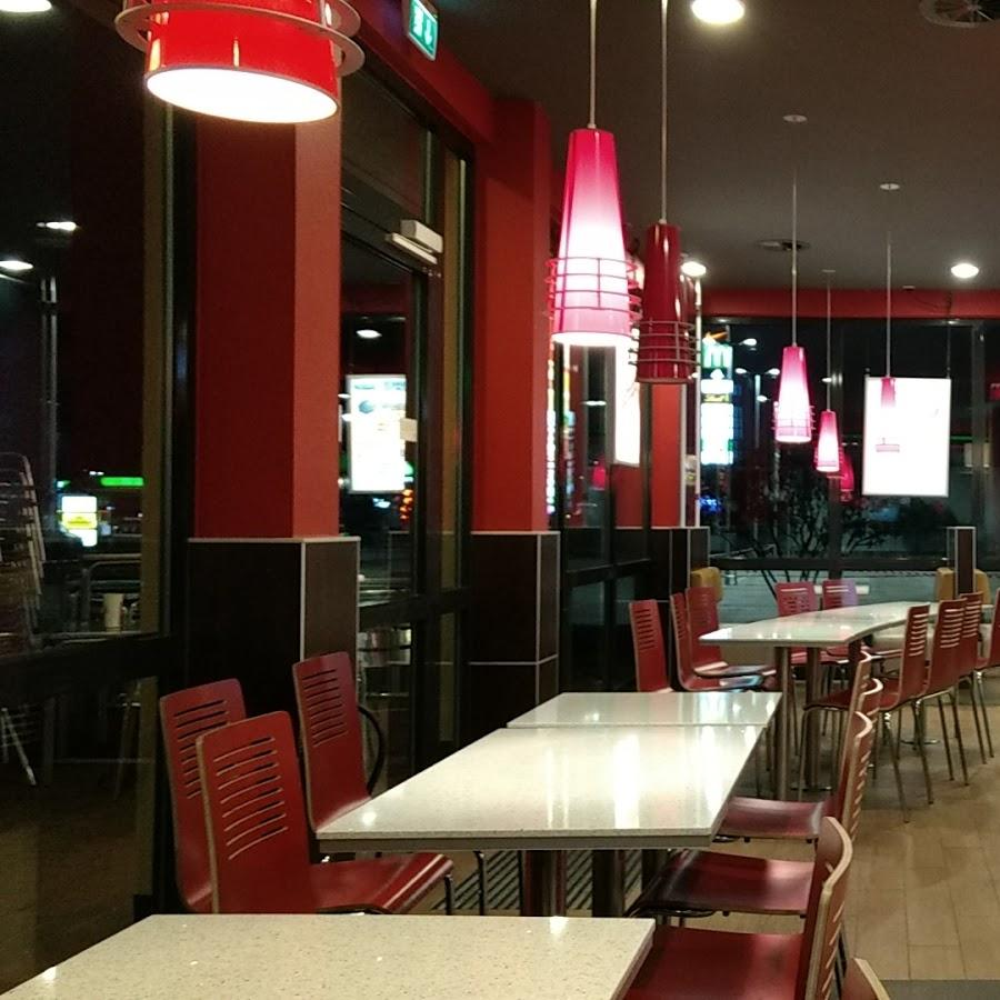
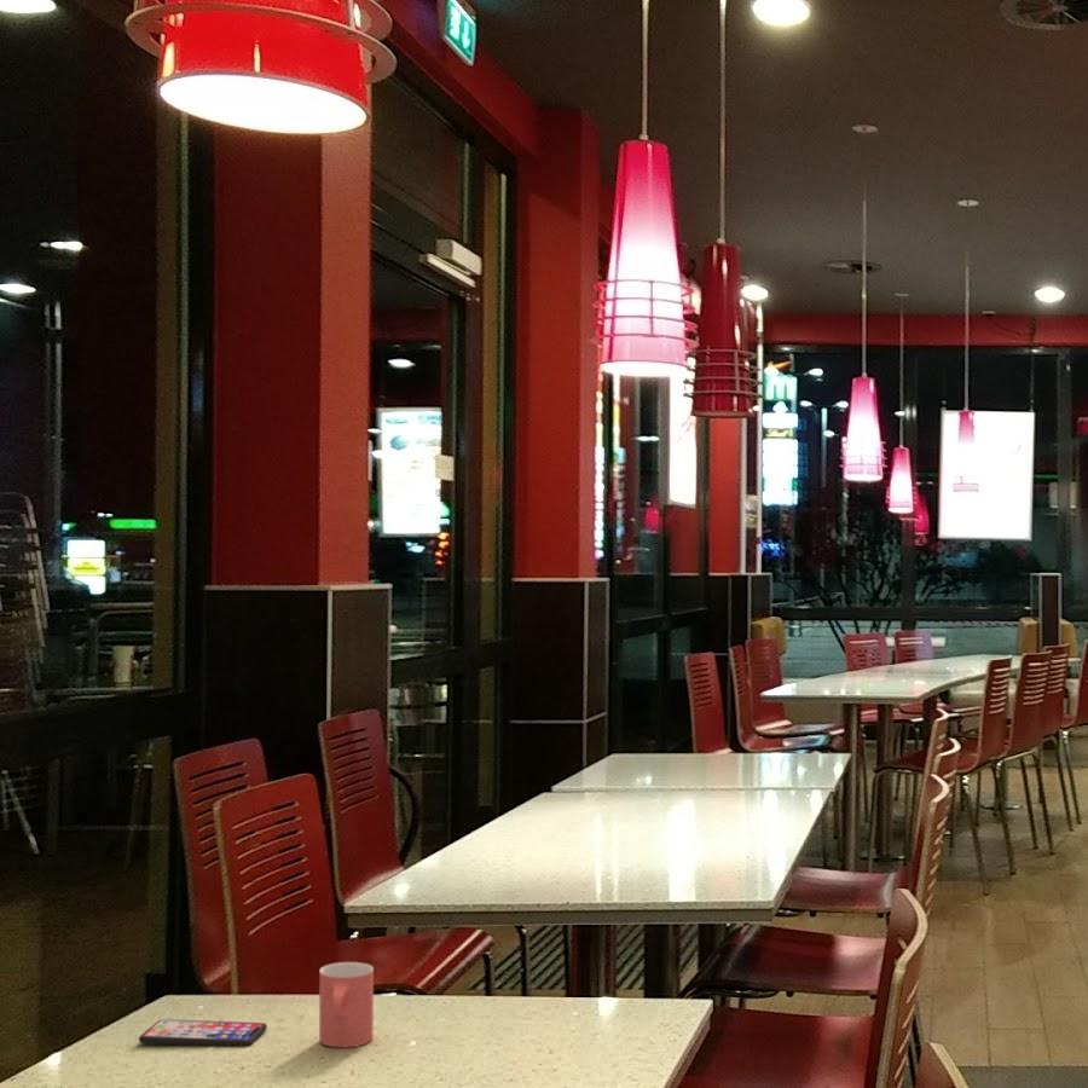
+ smartphone [138,1018,268,1048]
+ cup [318,961,375,1048]
